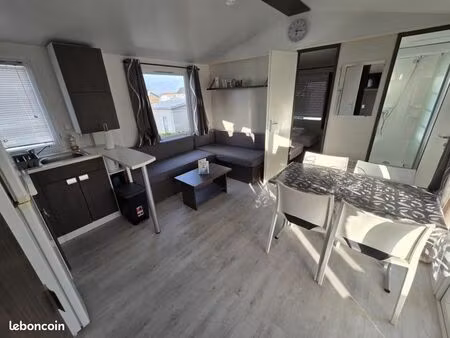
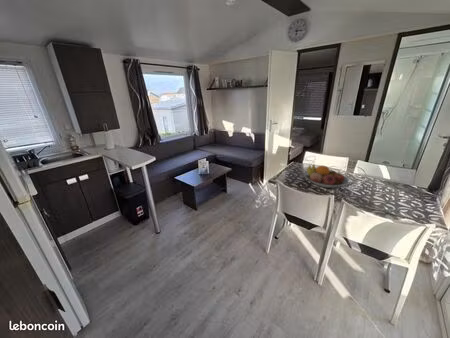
+ fruit bowl [303,164,350,188]
